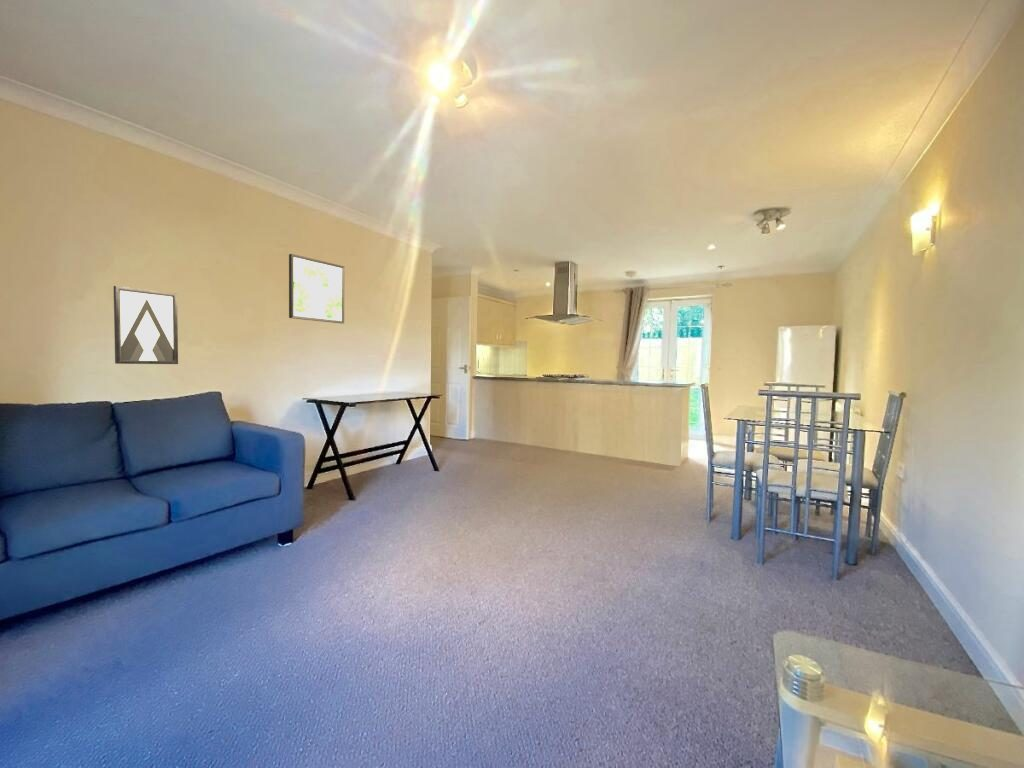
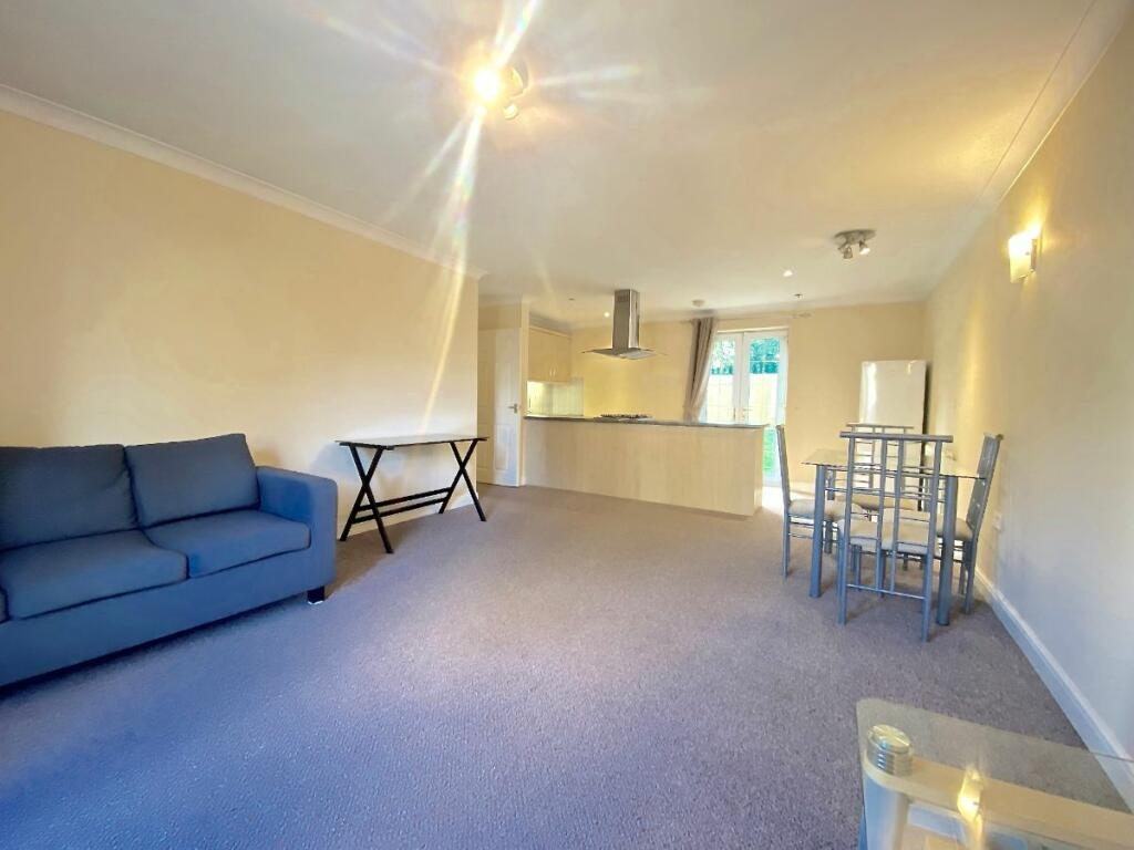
- wall art [113,285,179,365]
- wall art [288,253,345,325]
